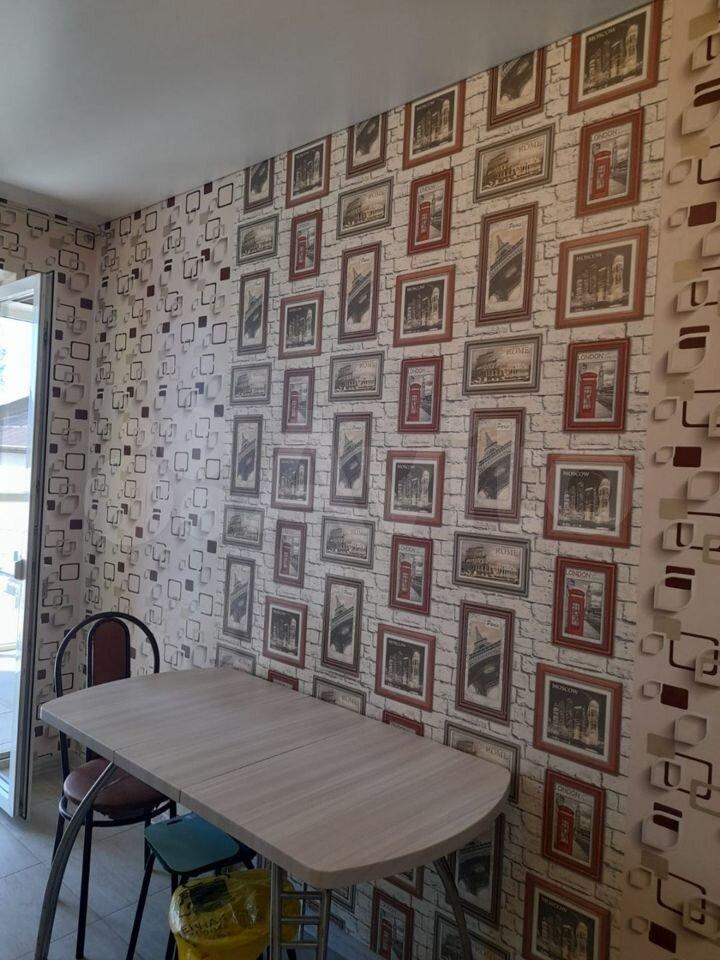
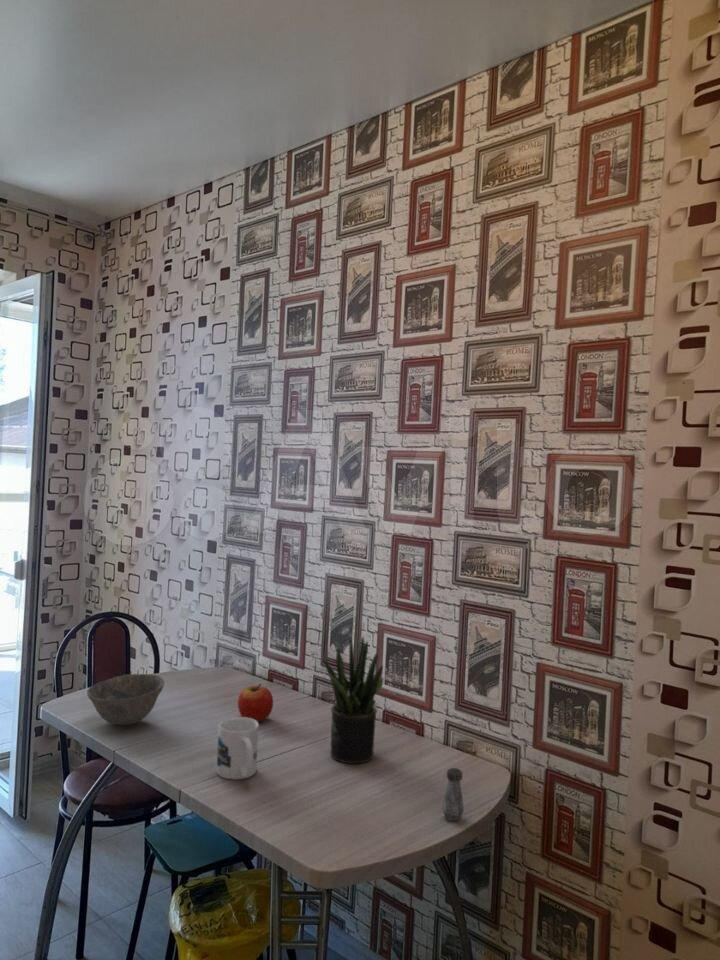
+ bowl [86,673,165,726]
+ apple [237,683,274,722]
+ mug [216,716,260,780]
+ potted plant [322,636,385,765]
+ salt shaker [441,767,465,822]
